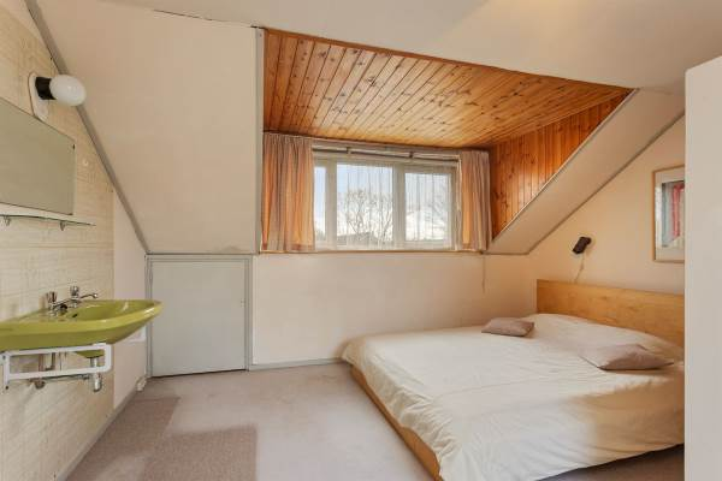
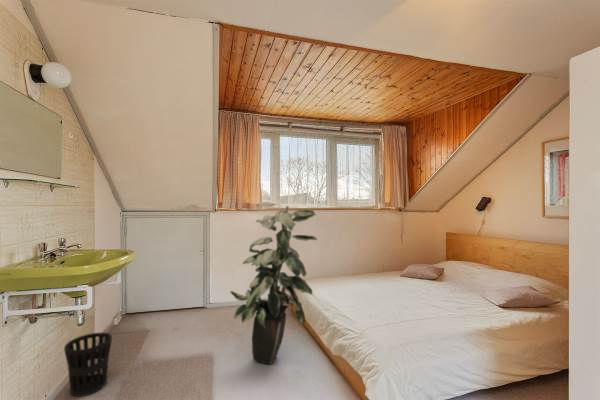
+ wastebasket [63,332,113,398]
+ indoor plant [229,201,318,366]
